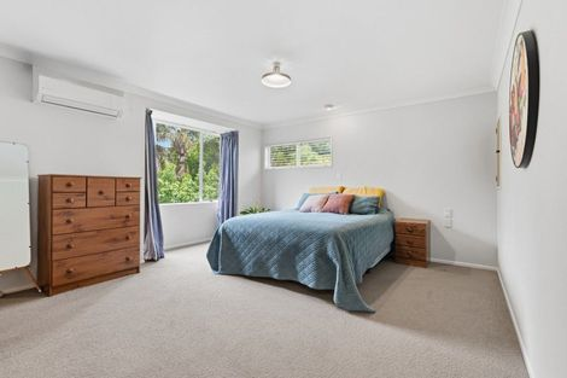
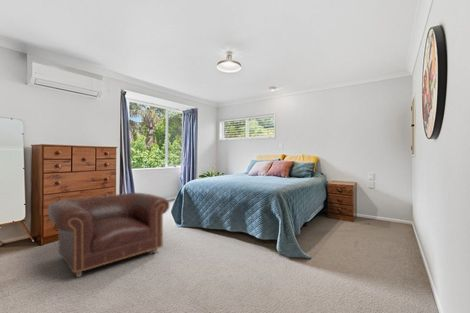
+ armchair [46,192,170,278]
